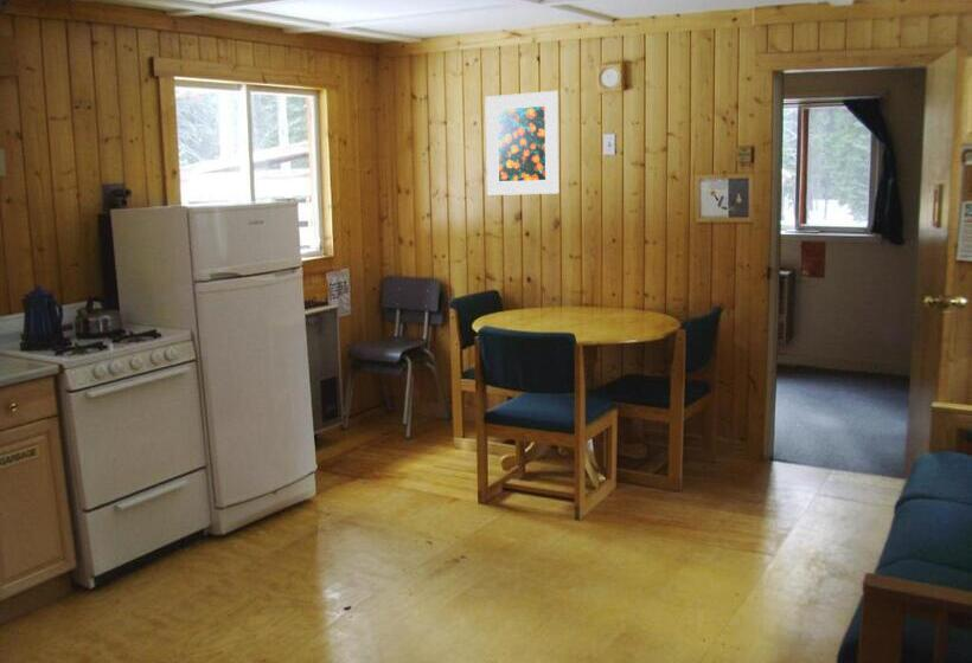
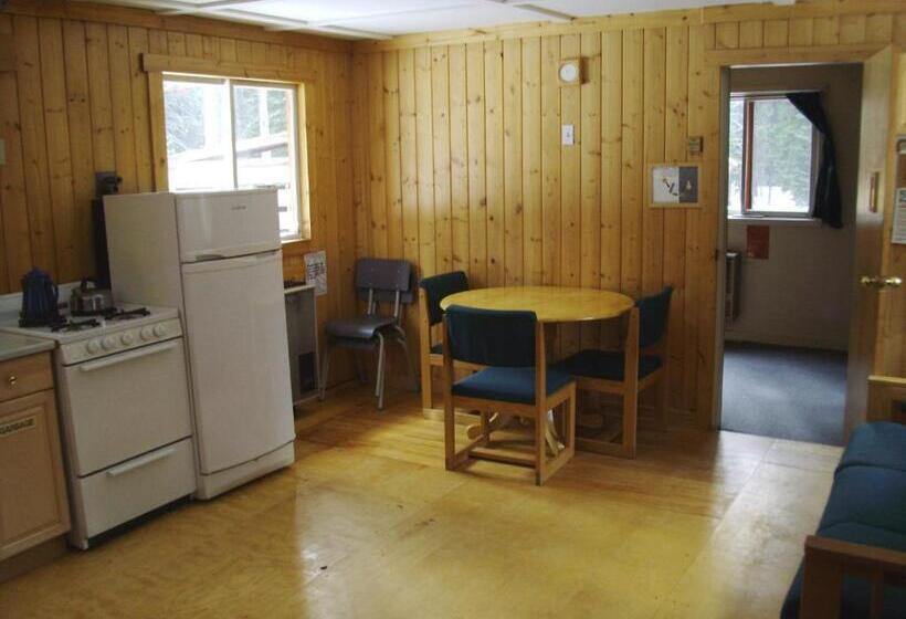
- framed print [484,90,561,197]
